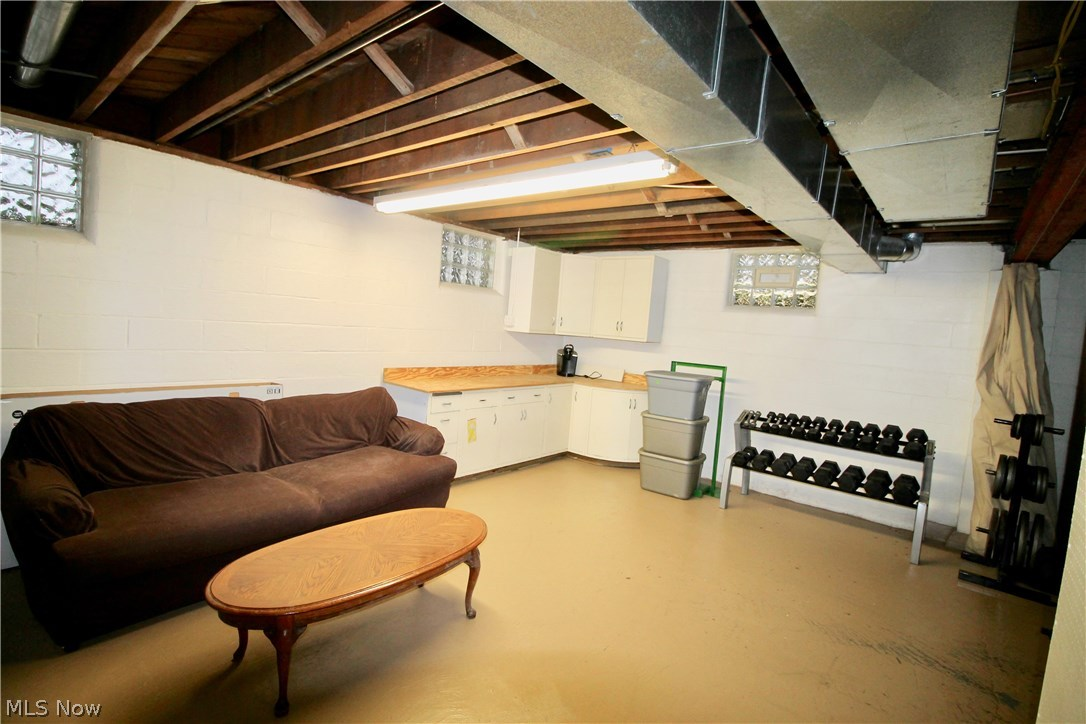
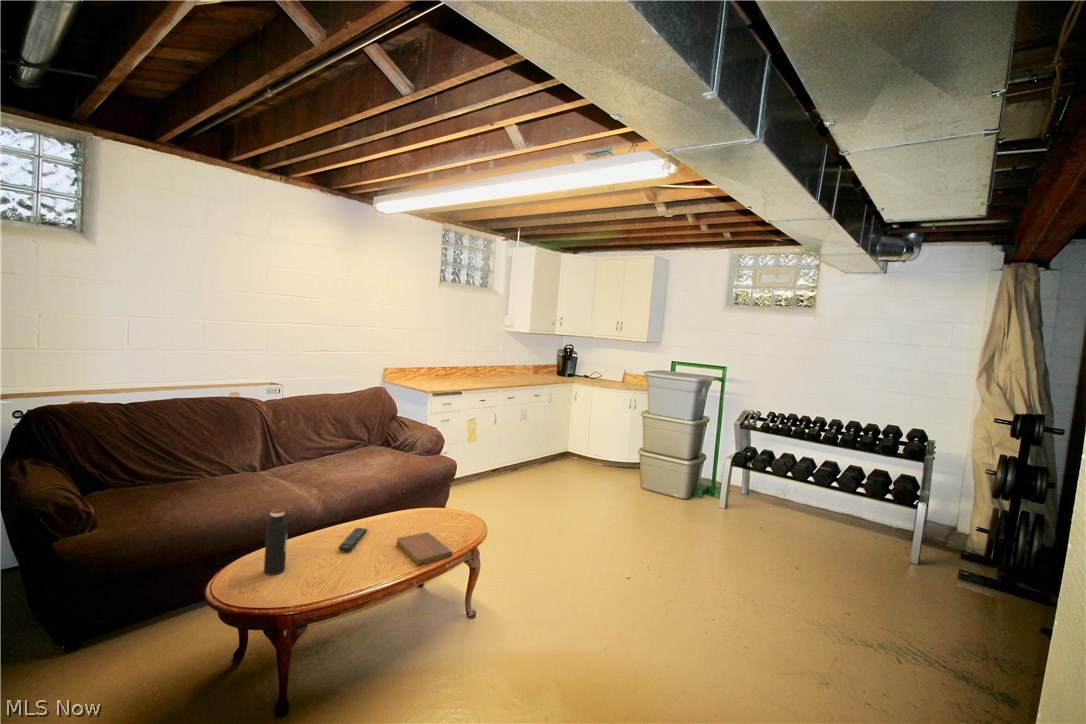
+ remote control [337,527,369,553]
+ notebook [395,531,454,566]
+ water bottle [263,507,289,576]
